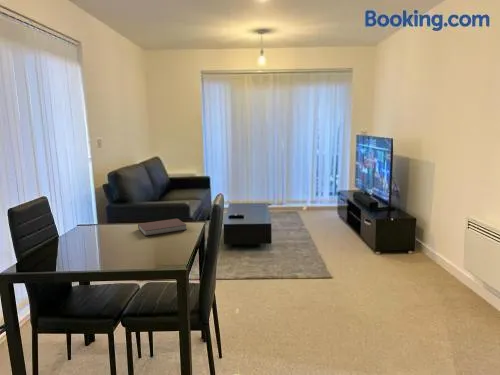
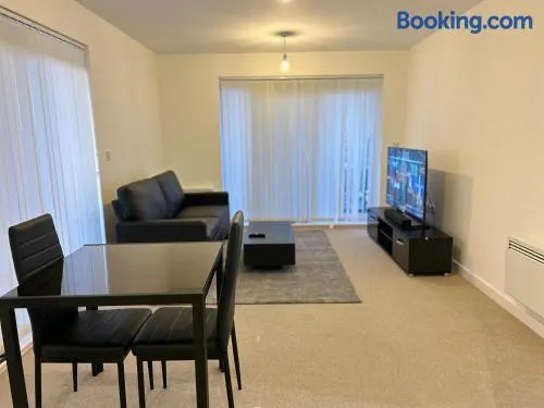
- notebook [137,218,188,237]
